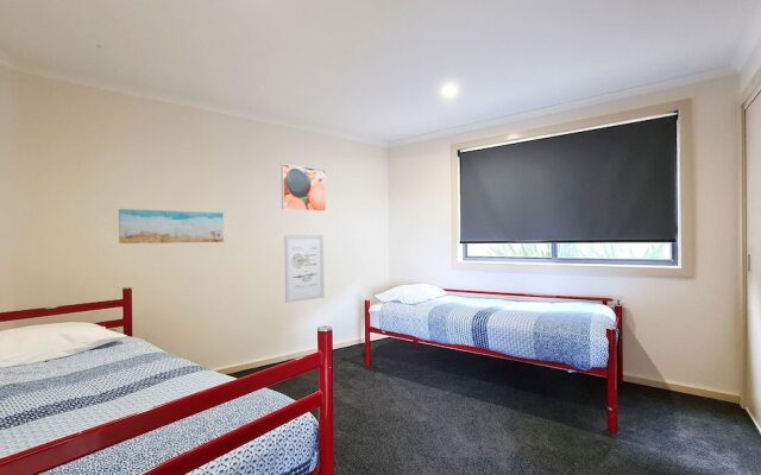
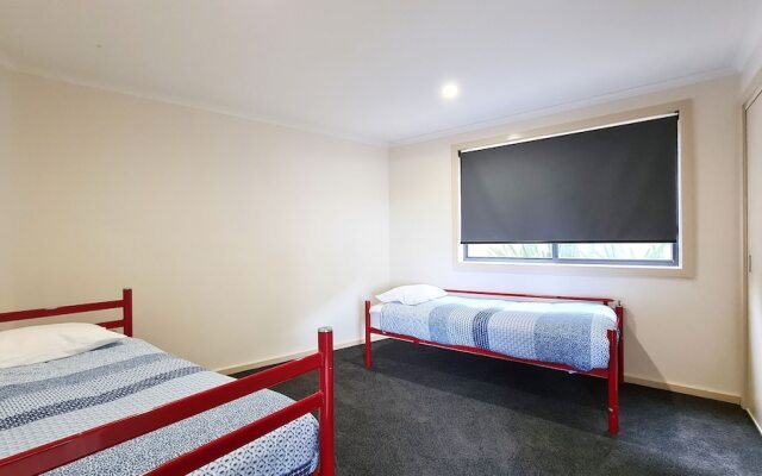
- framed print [281,163,327,213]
- wall art [118,208,225,245]
- wall art [284,234,326,304]
